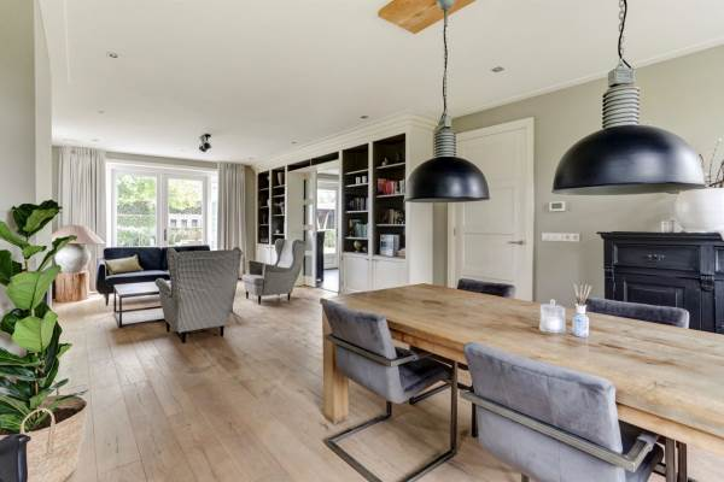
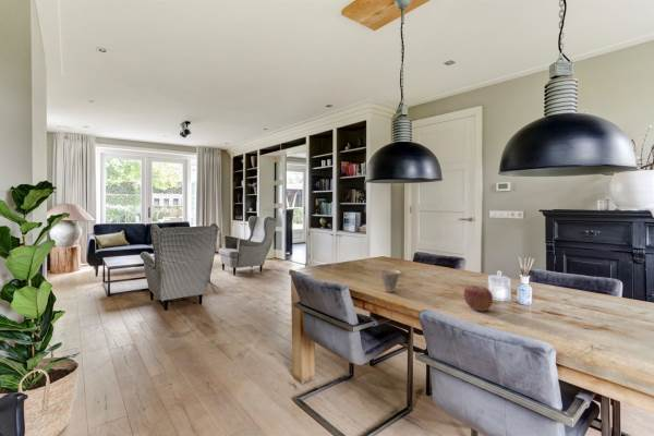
+ cup [378,268,401,293]
+ apple [463,284,494,313]
